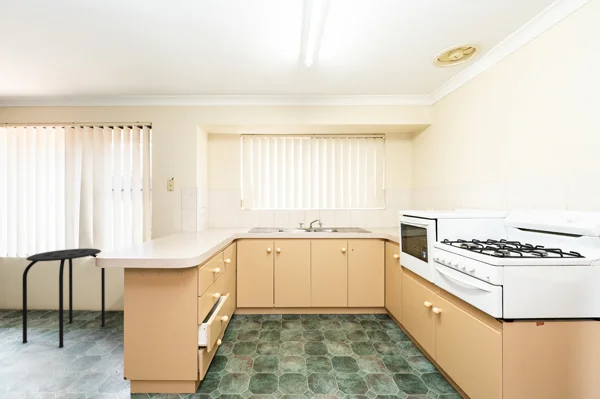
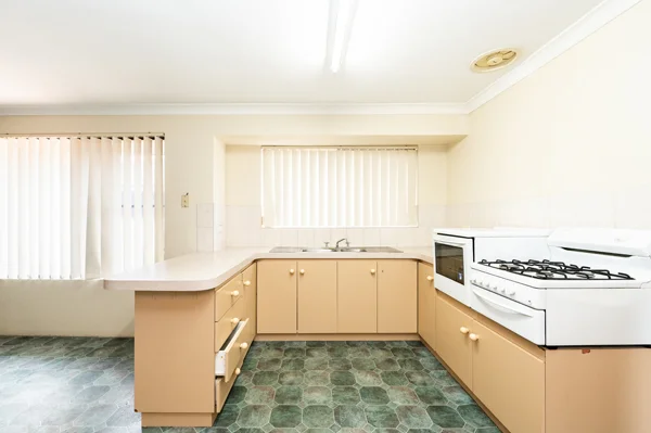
- stool [21,247,106,349]
